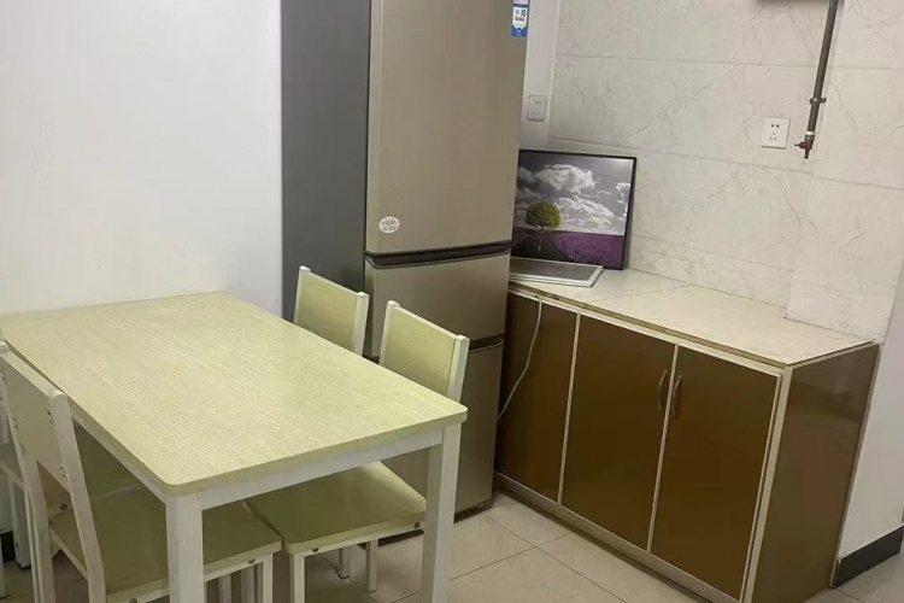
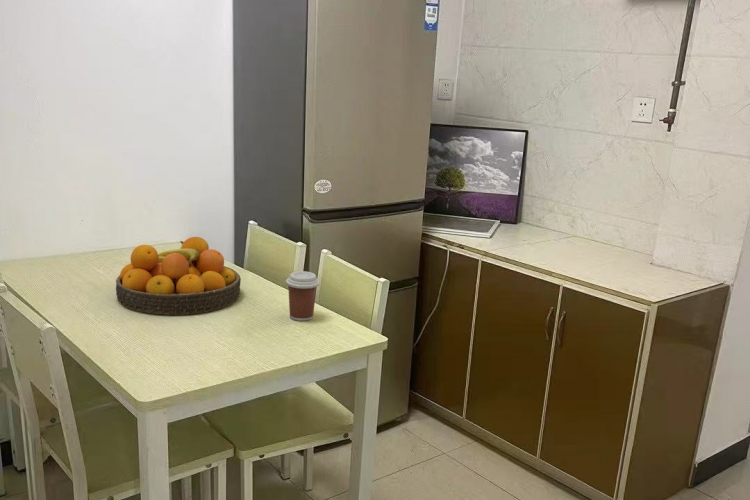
+ coffee cup [285,270,321,322]
+ fruit bowl [115,236,242,316]
